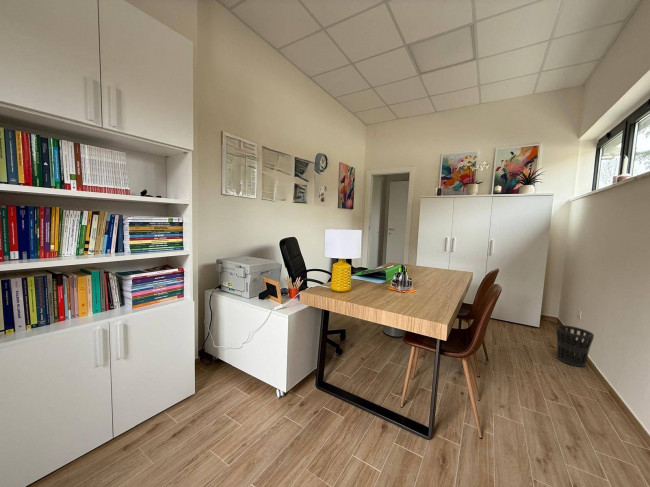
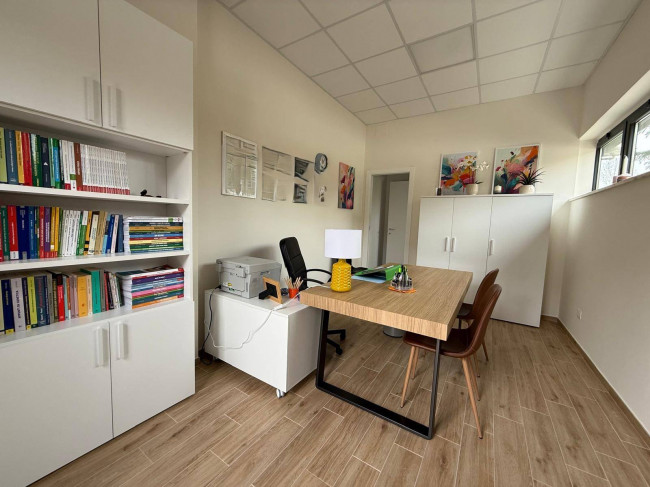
- wastebasket [555,324,595,368]
